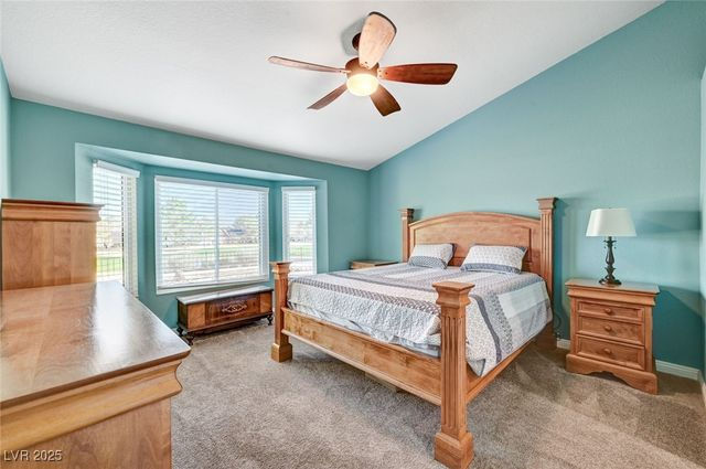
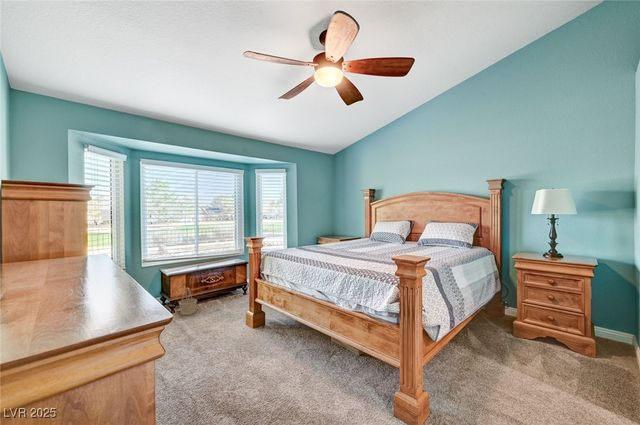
+ basket [178,287,198,316]
